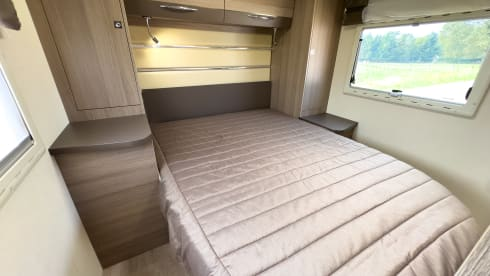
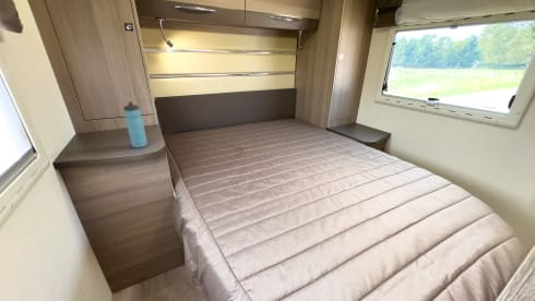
+ water bottle [122,101,148,149]
